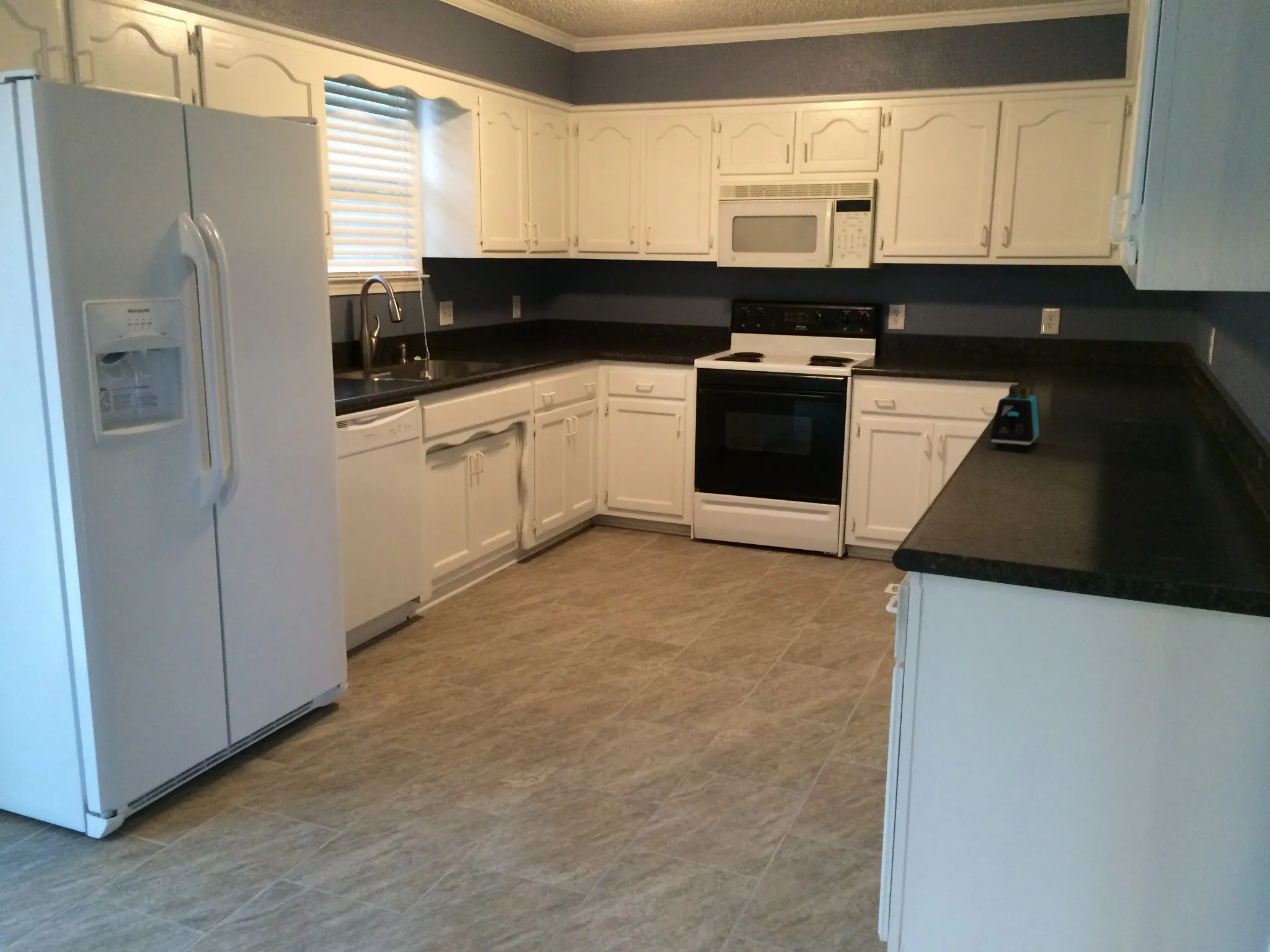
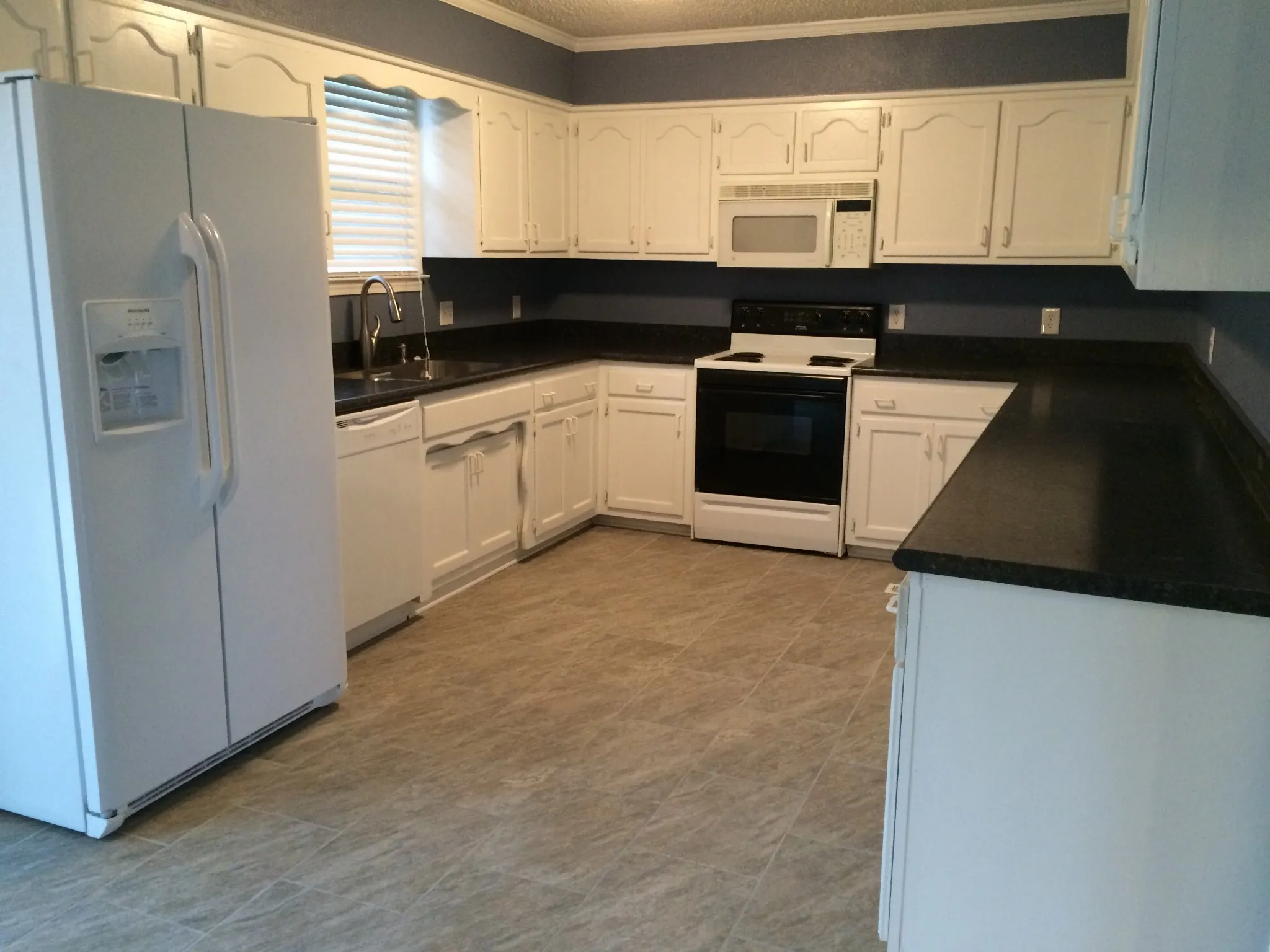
- toaster [990,384,1041,451]
